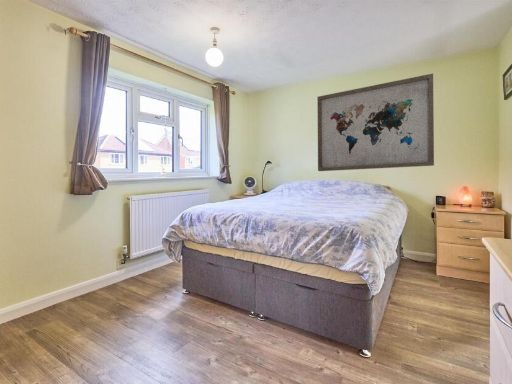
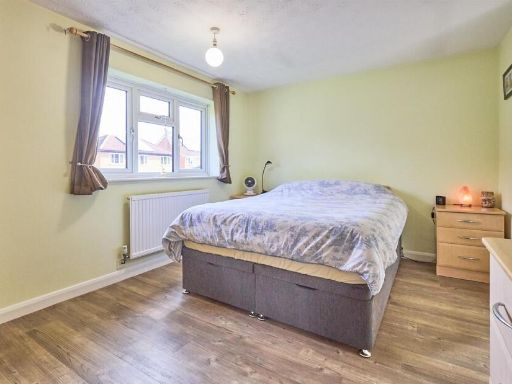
- wall art [316,73,435,172]
